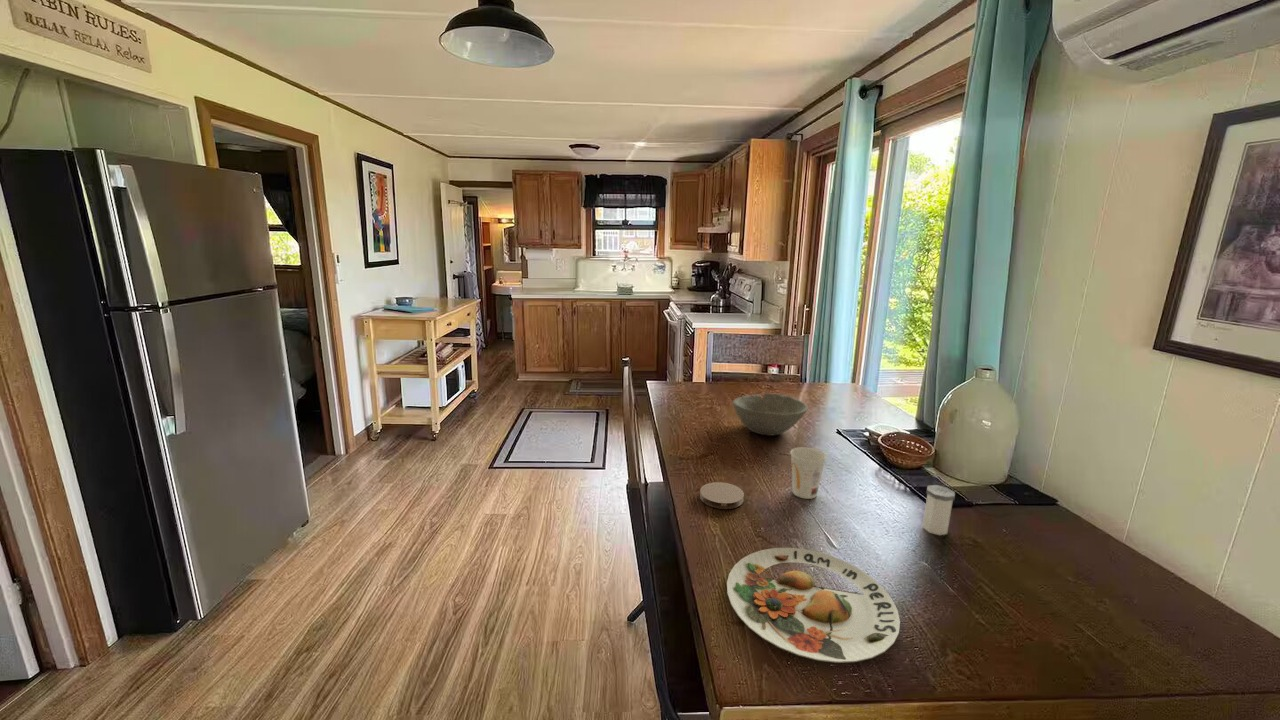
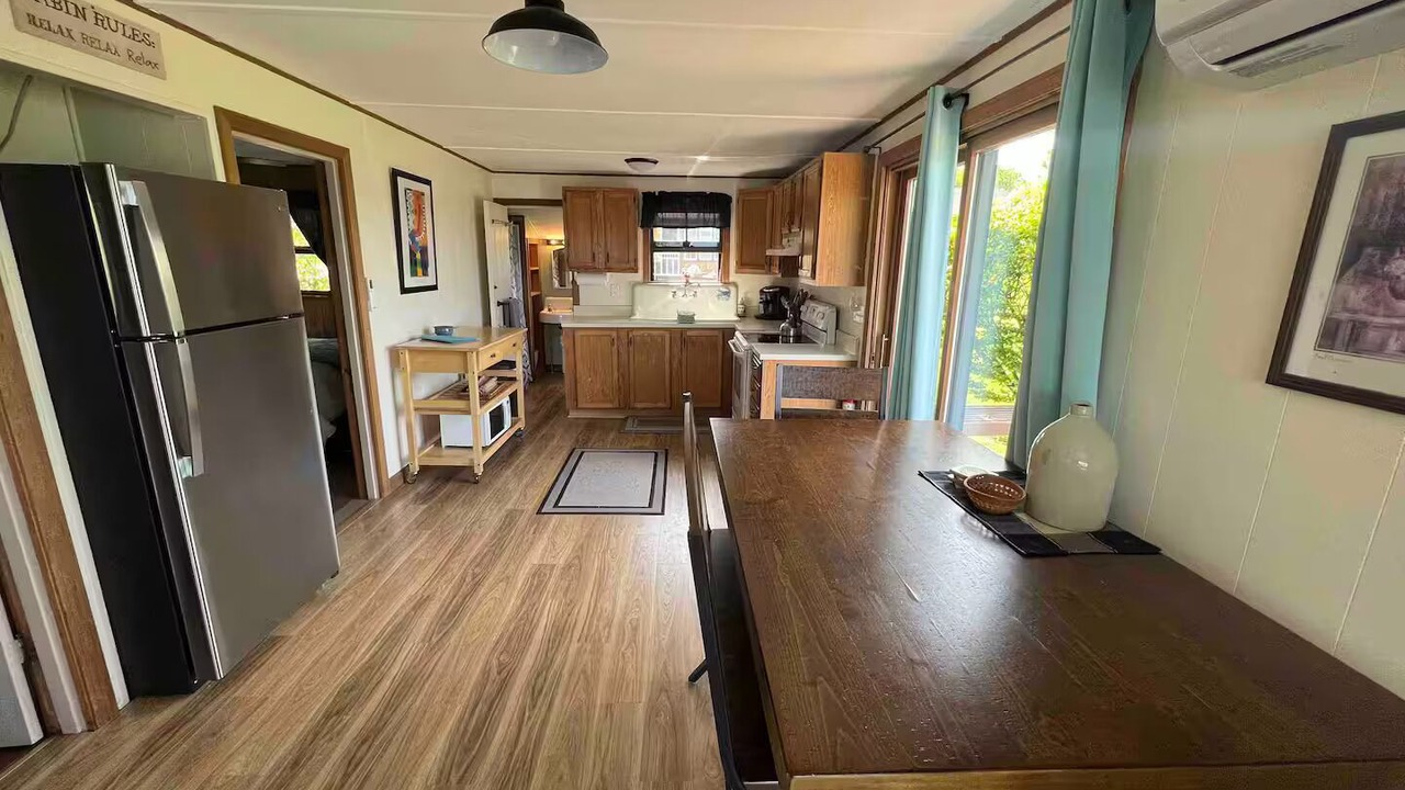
- coaster [699,481,745,510]
- cup [789,446,827,500]
- plate [726,547,901,664]
- salt shaker [922,484,956,536]
- bowl [732,392,809,437]
